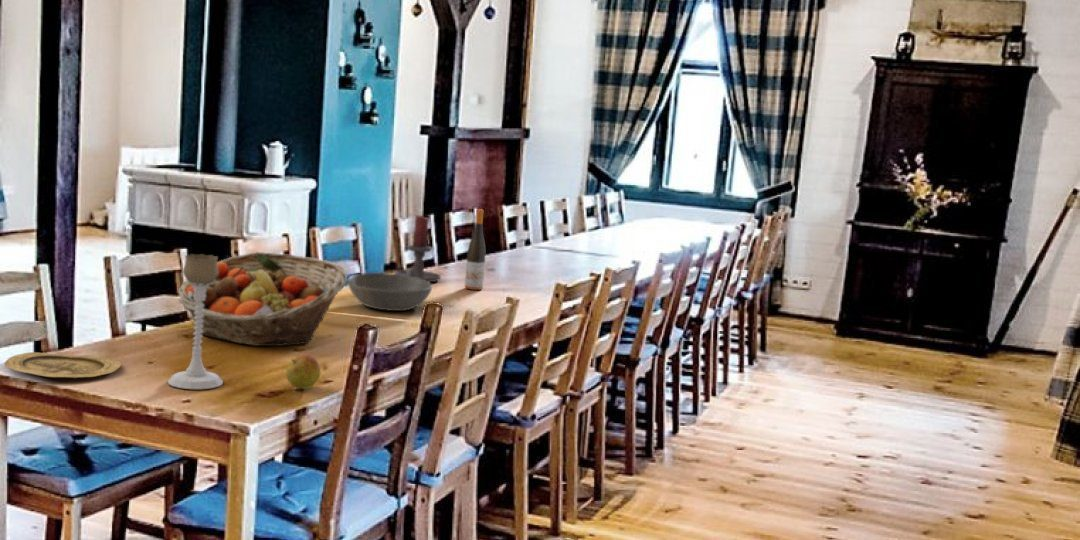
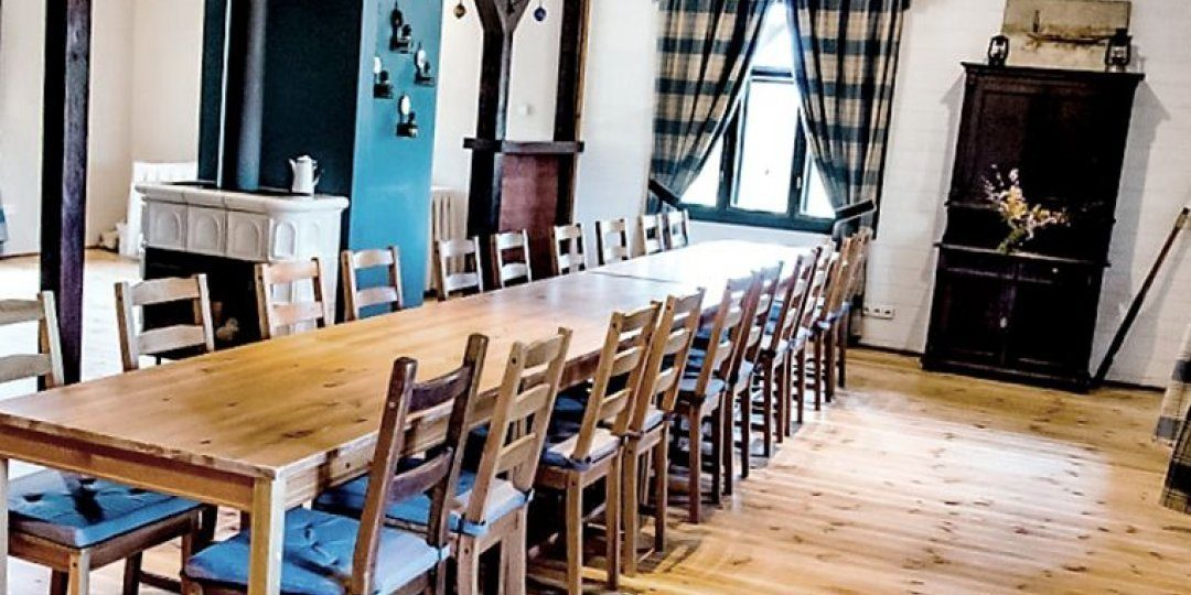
- fruit basket [177,251,348,347]
- bowl [347,272,433,312]
- wine bottle [464,208,486,291]
- plate [3,351,122,379]
- apple [285,353,322,390]
- candle holder [393,214,442,283]
- candle holder [167,253,224,390]
